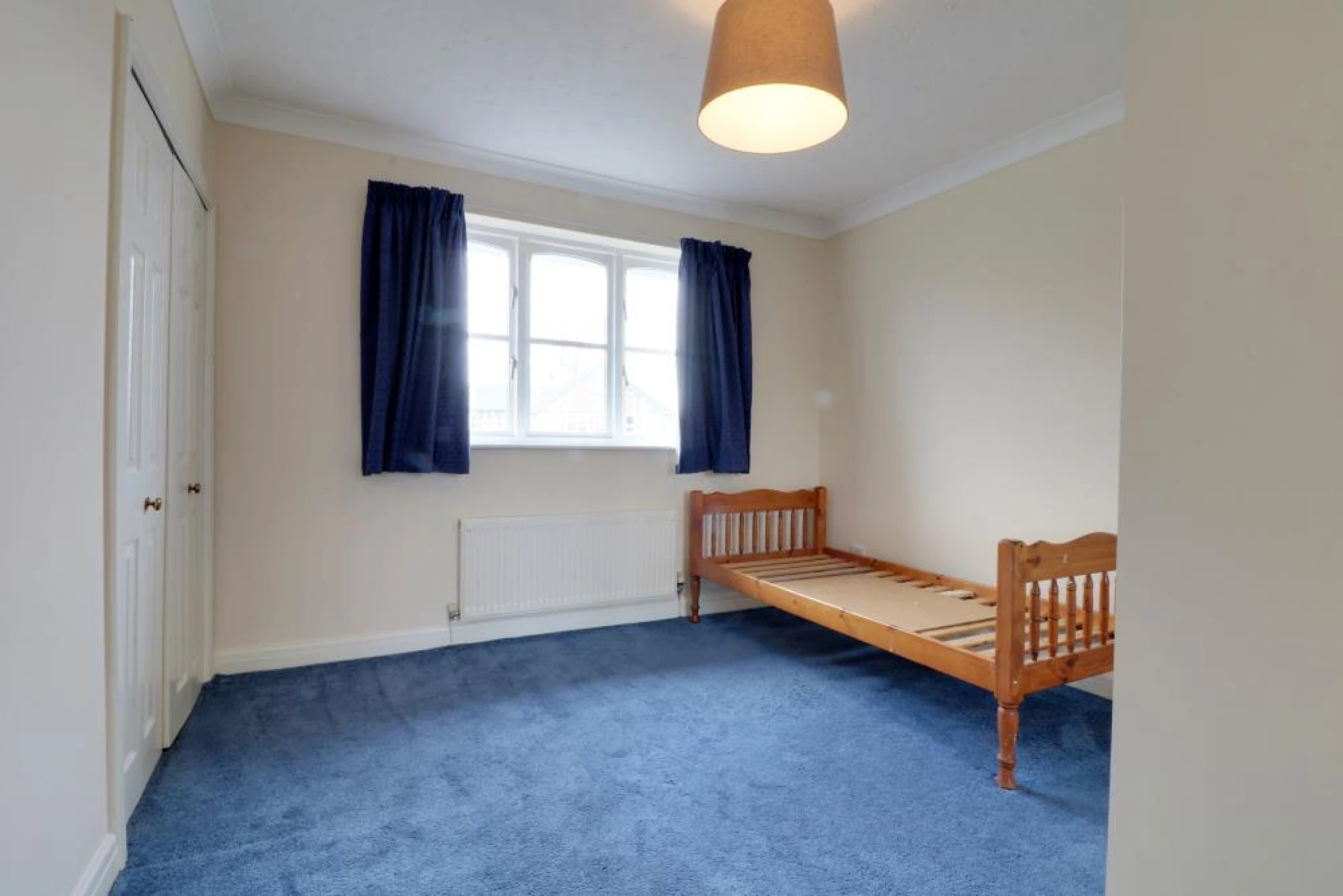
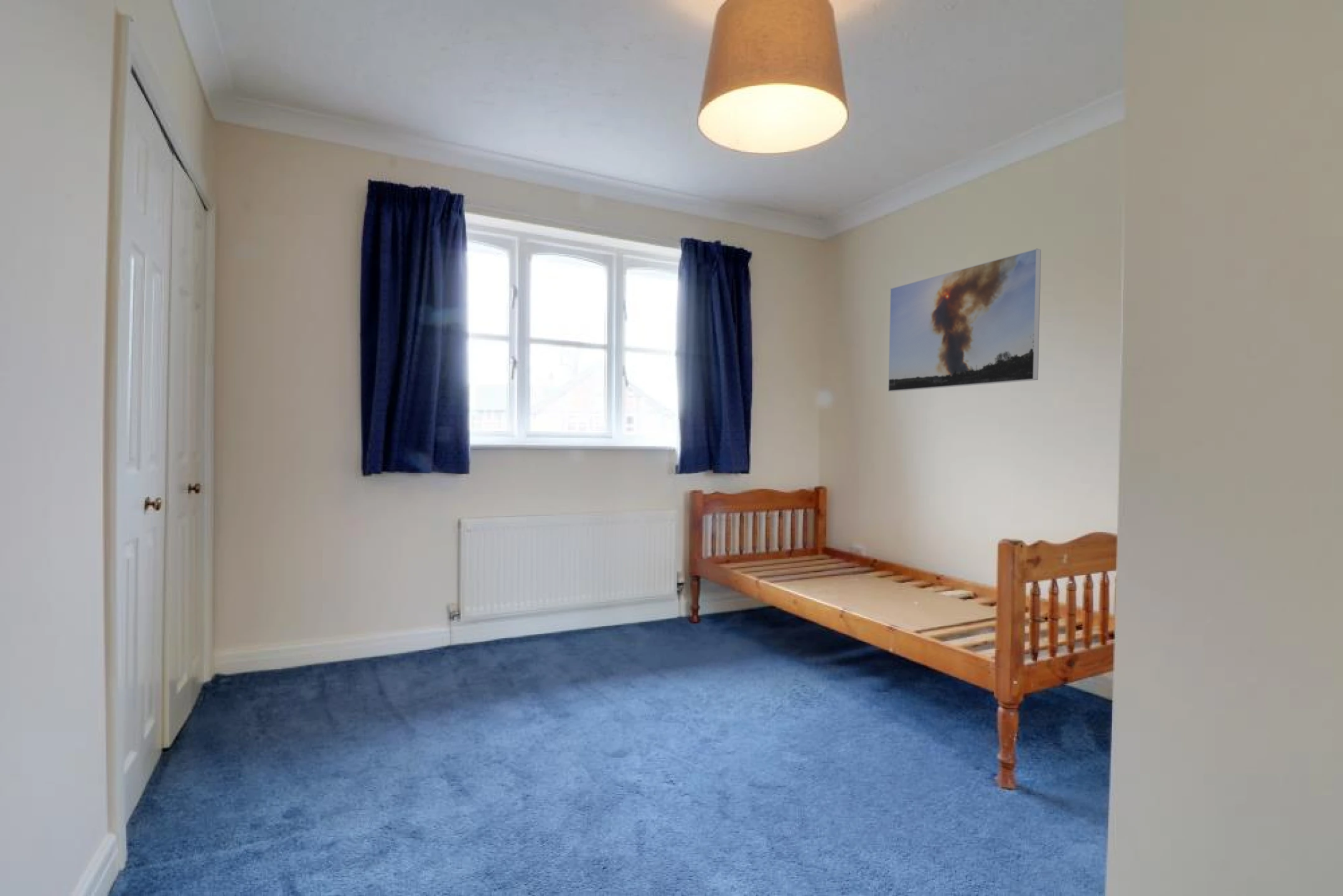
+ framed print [887,248,1042,392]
